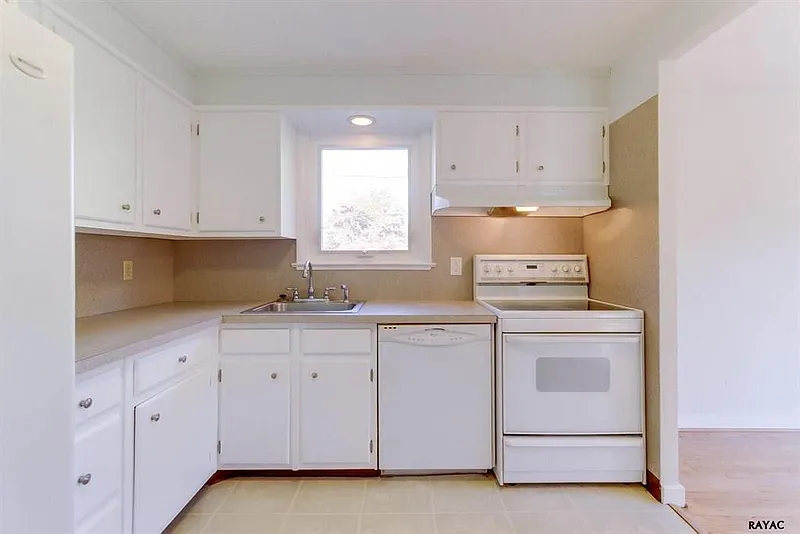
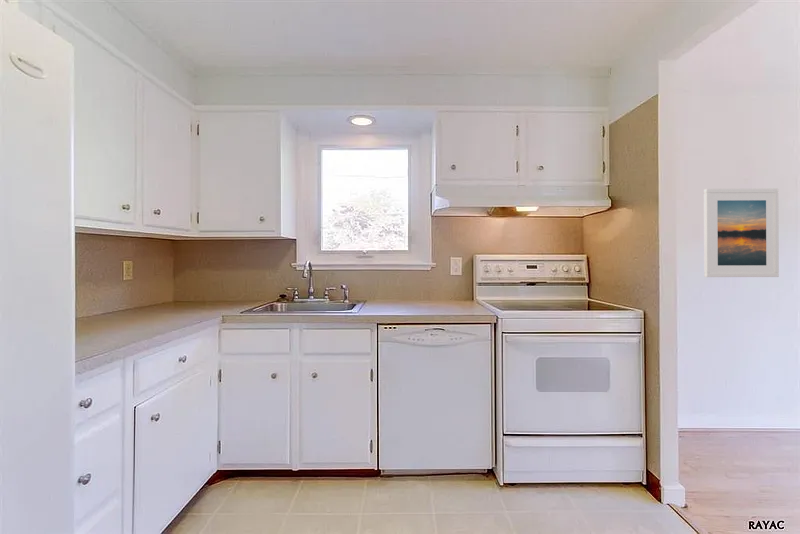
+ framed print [703,188,780,278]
